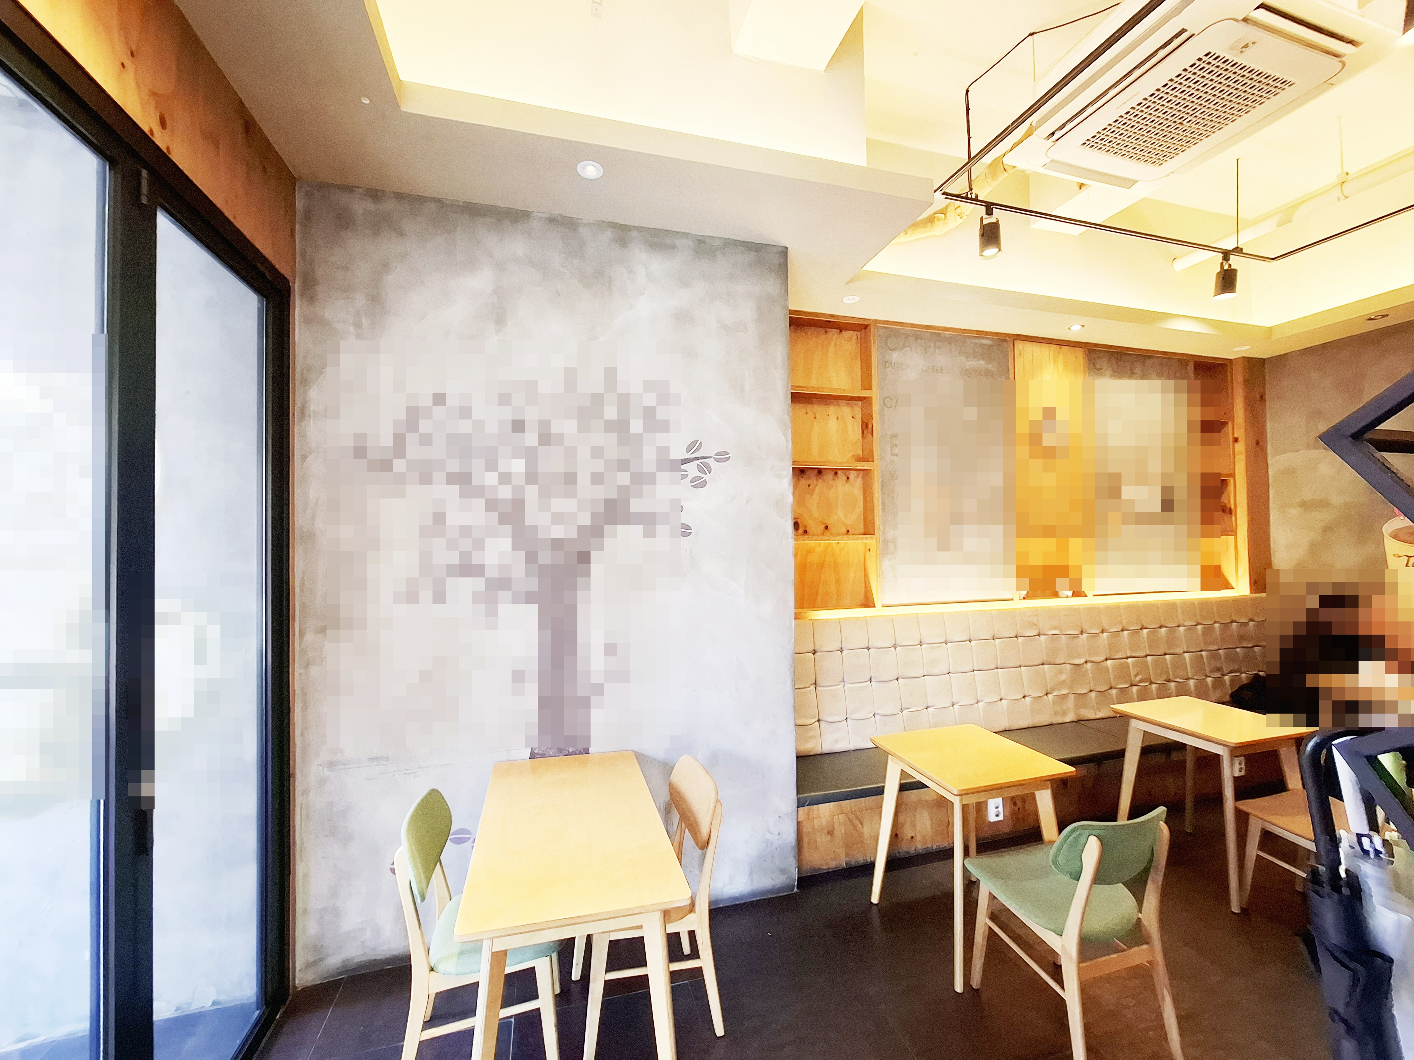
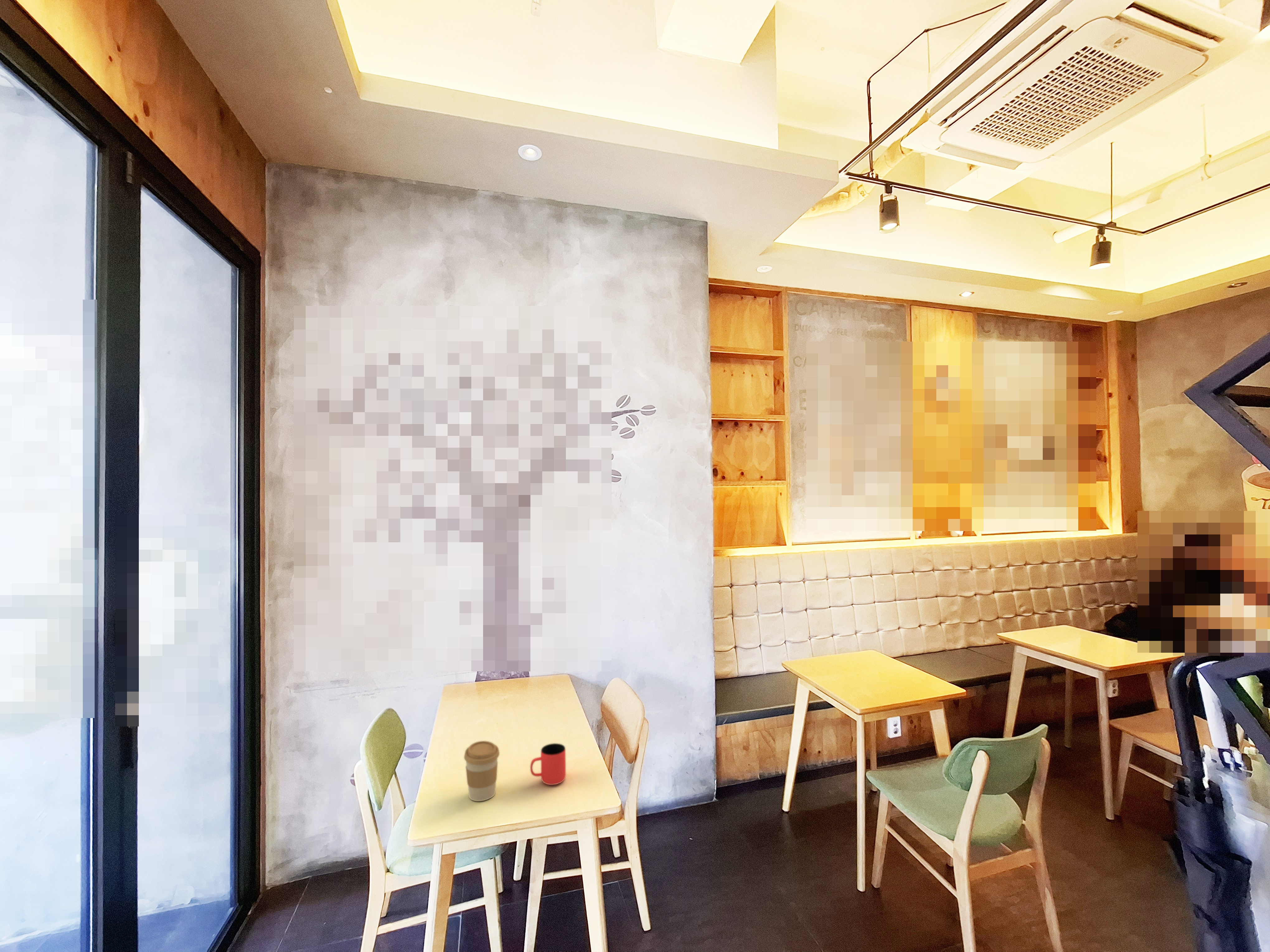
+ coffee cup [464,740,500,801]
+ cup [530,743,566,785]
